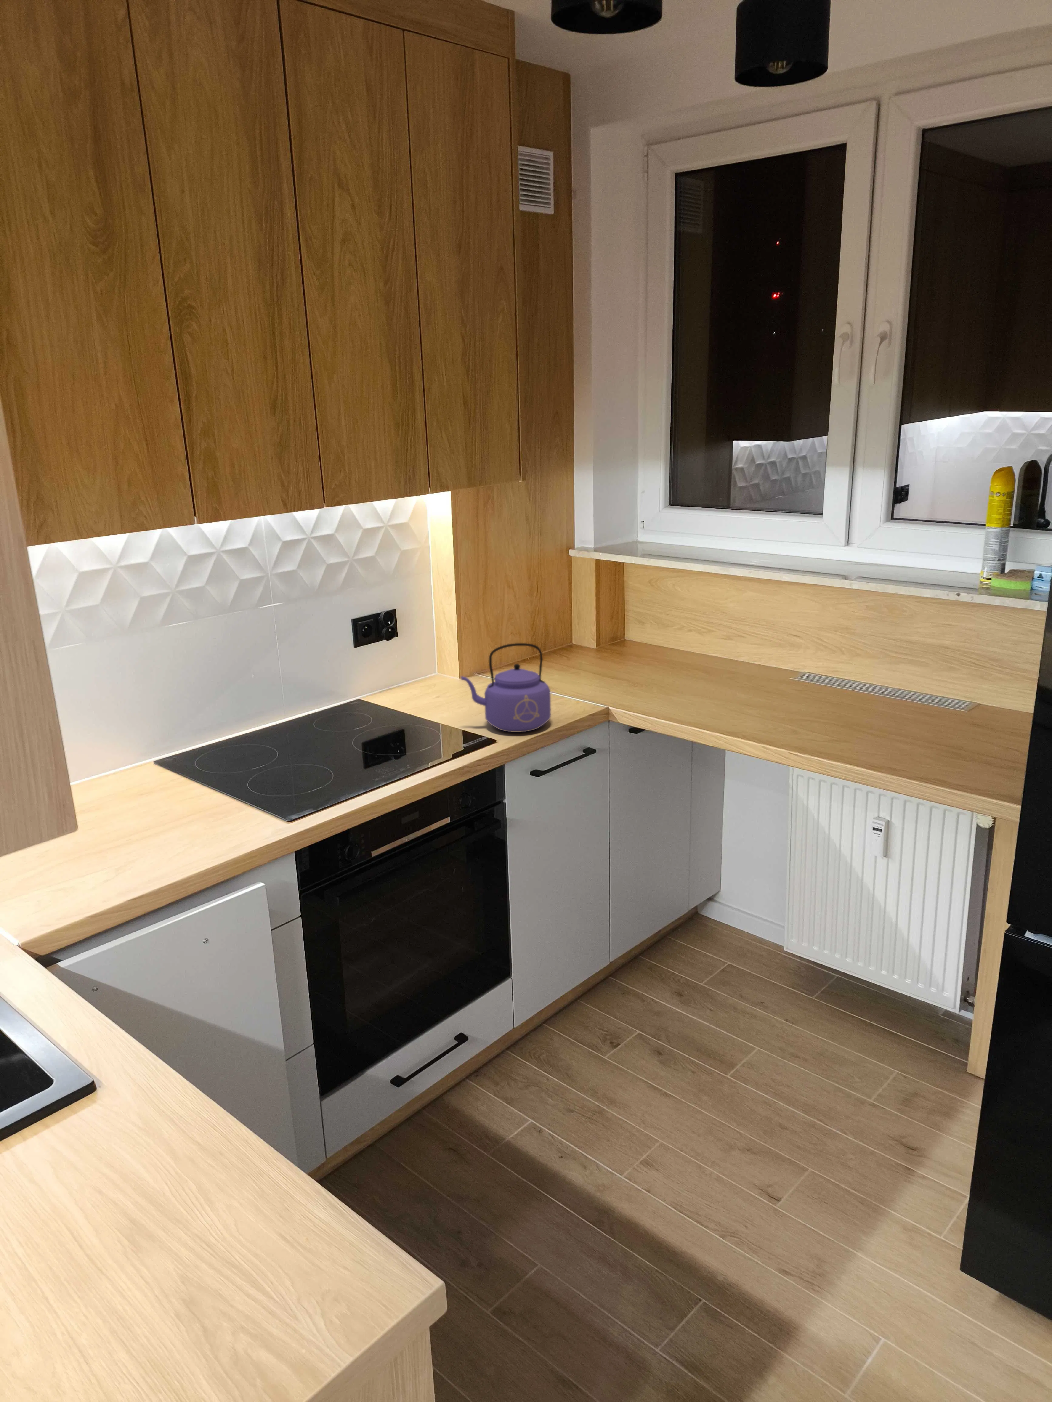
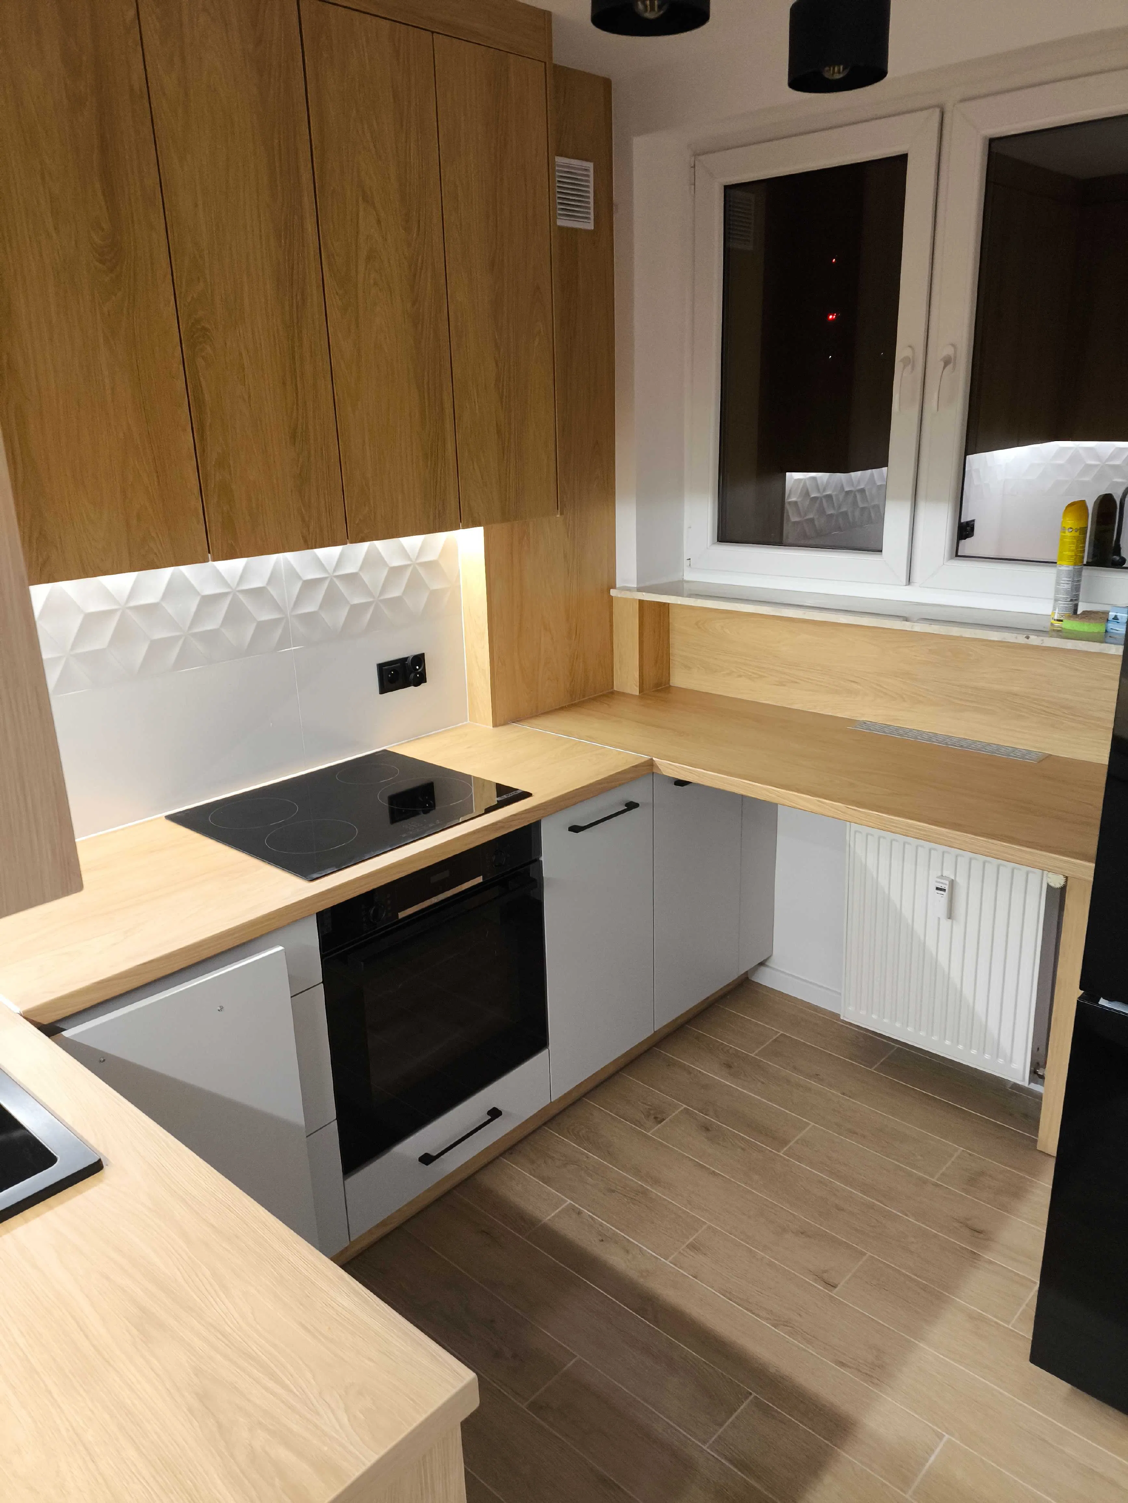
- kettle [461,642,551,732]
